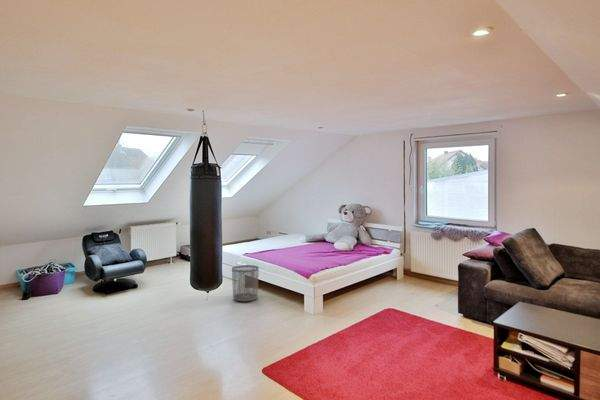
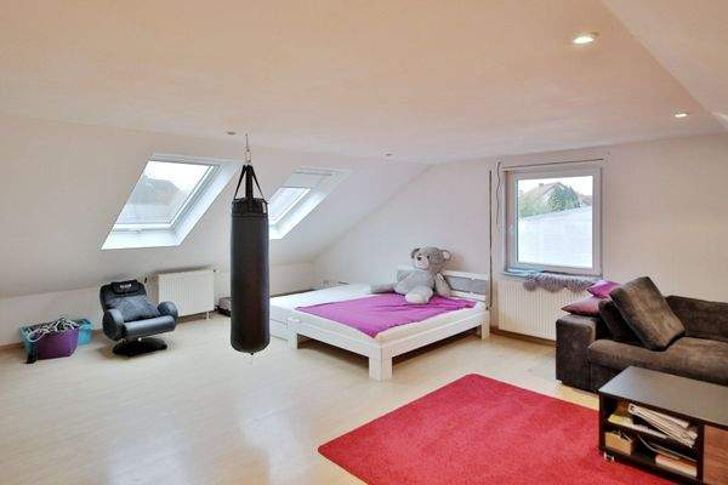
- waste bin [231,264,260,302]
